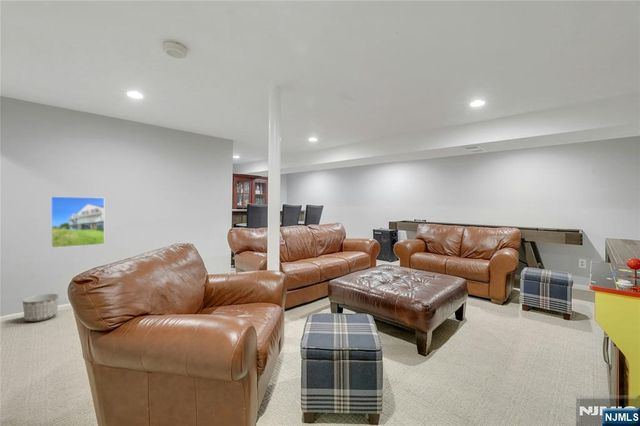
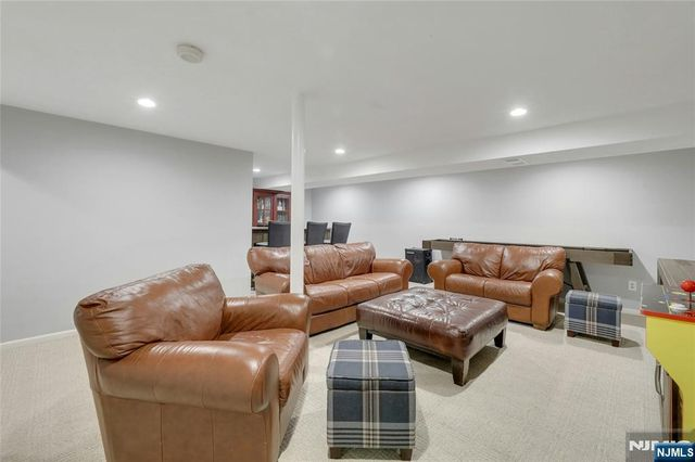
- planter [22,293,60,323]
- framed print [50,195,105,249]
